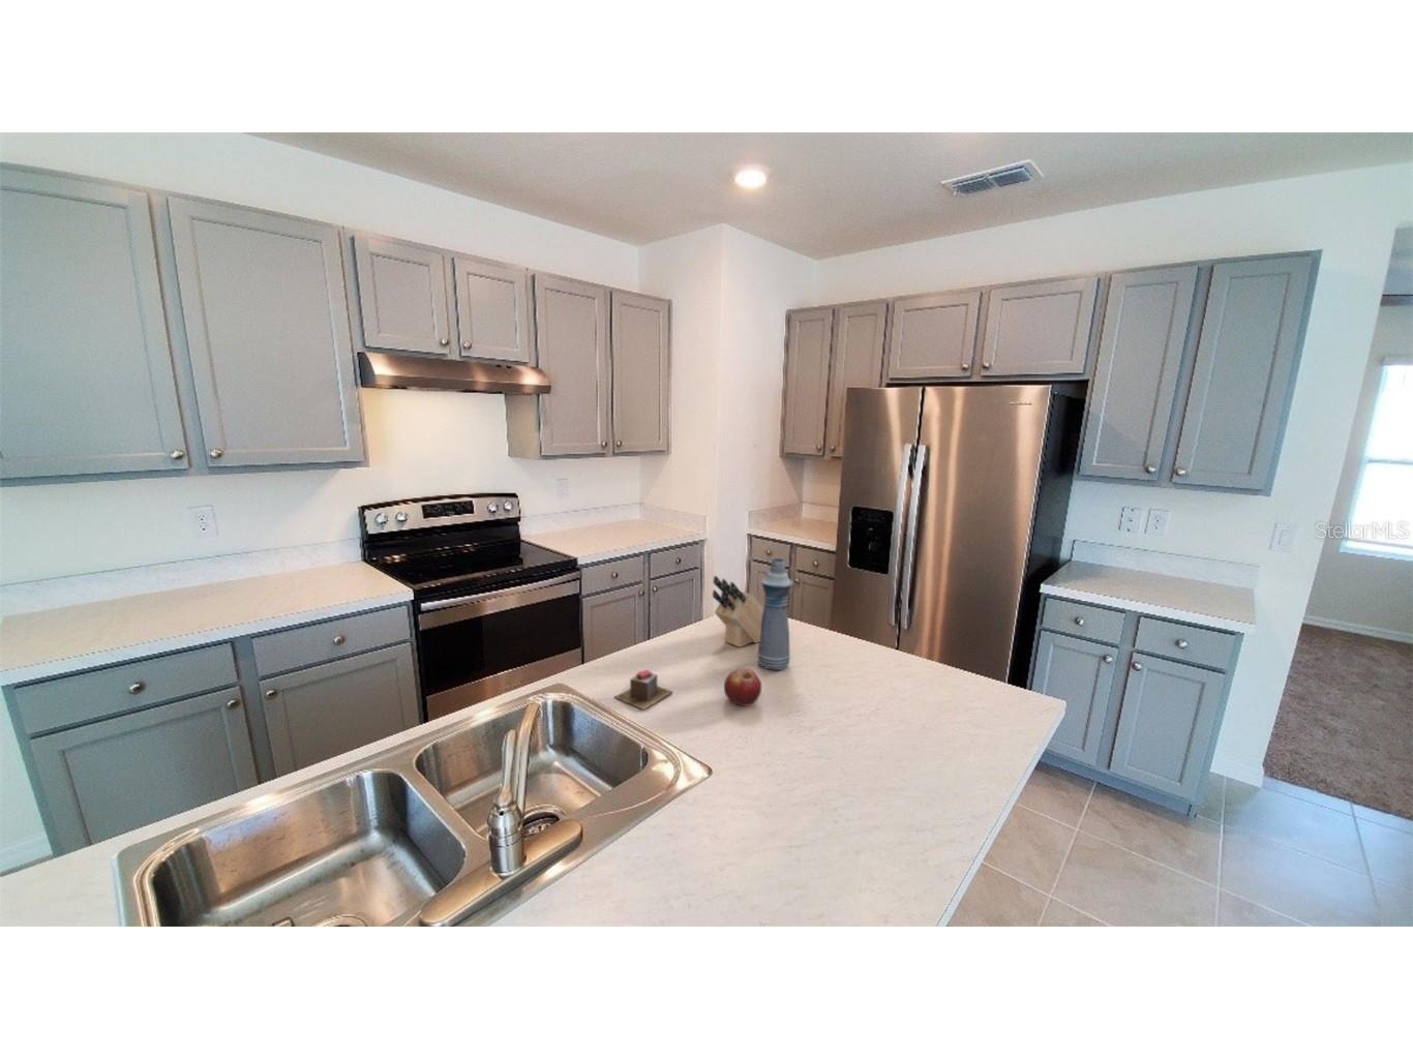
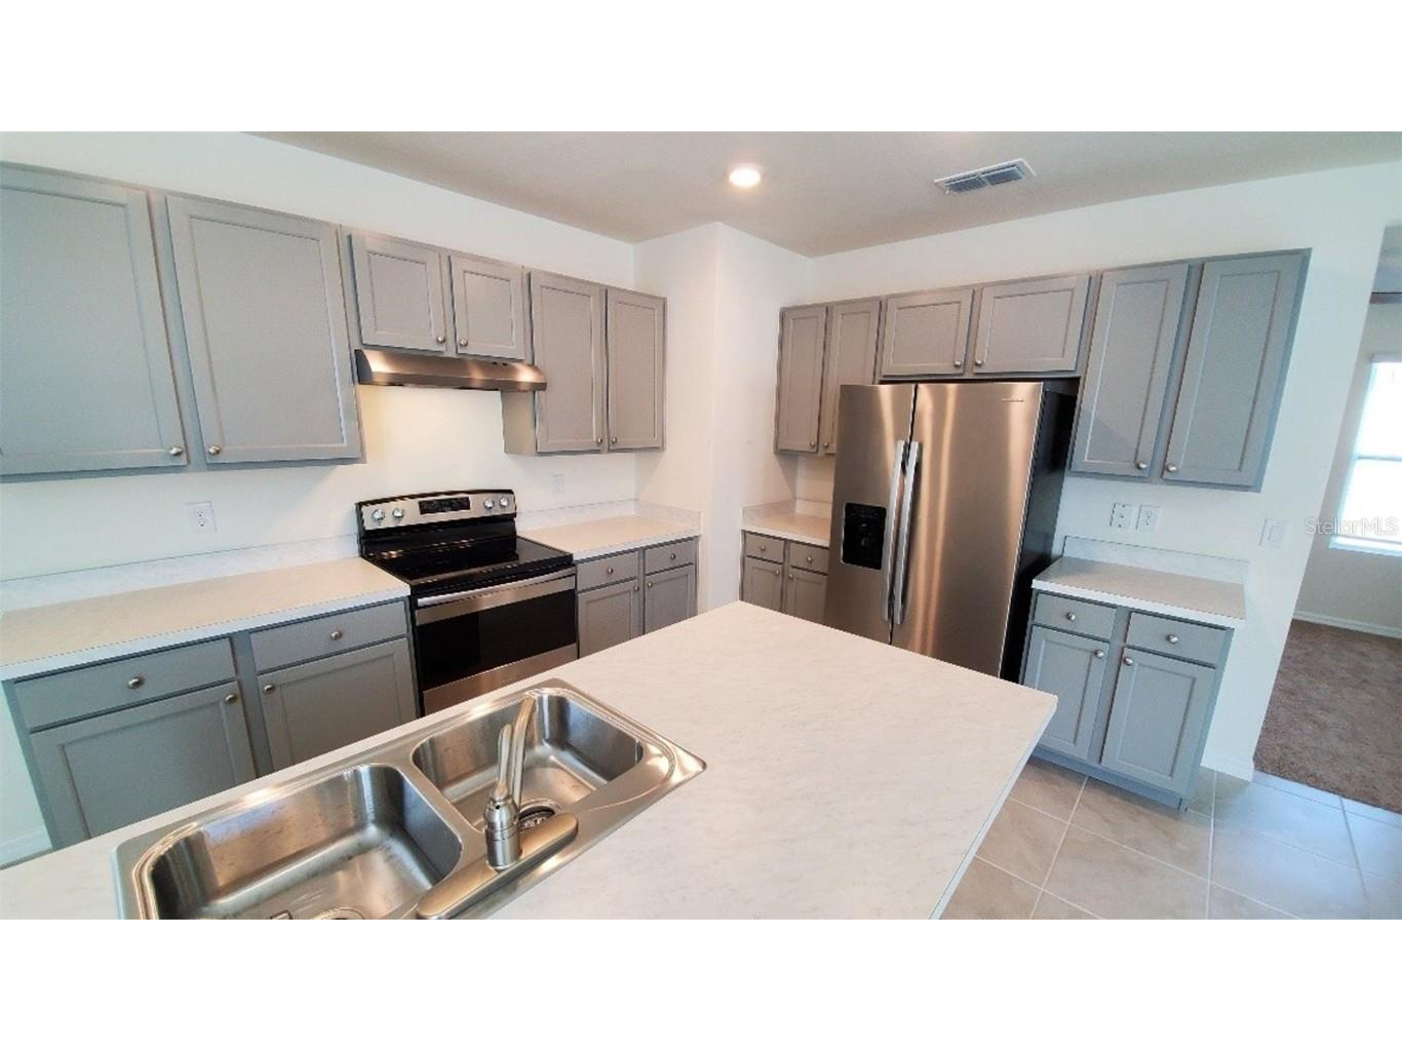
- knife block [712,575,764,649]
- bottle [757,557,794,671]
- fruit [723,667,762,707]
- sponge [614,670,673,711]
